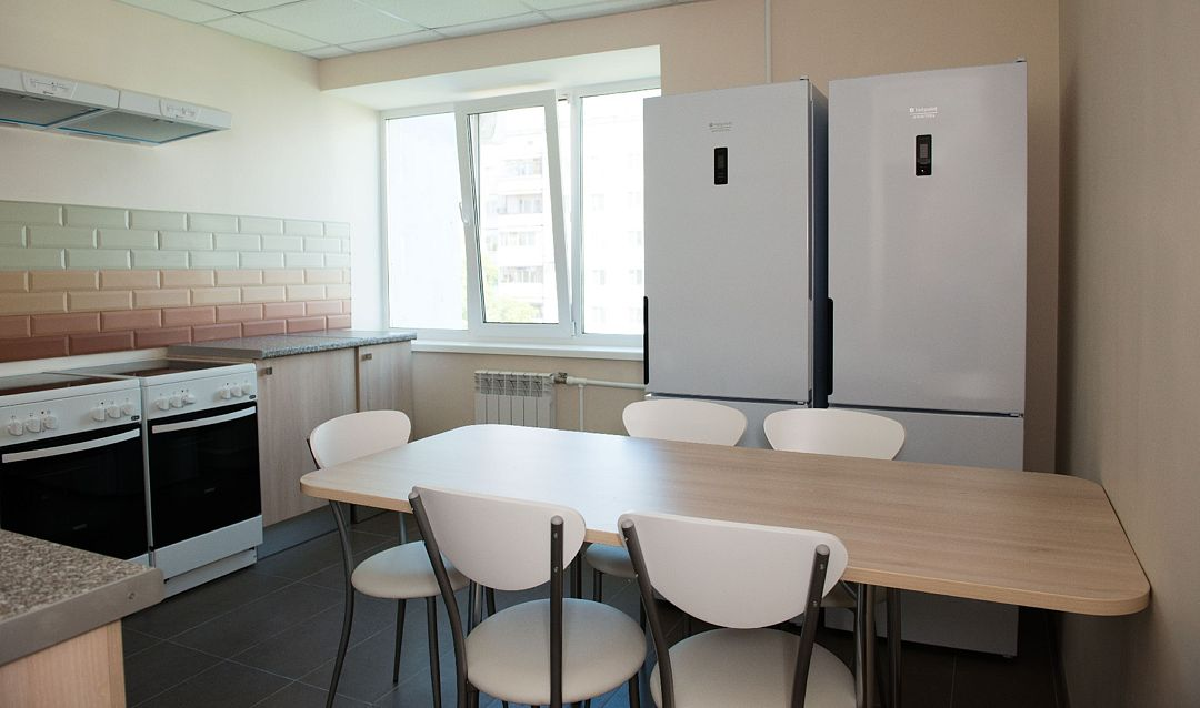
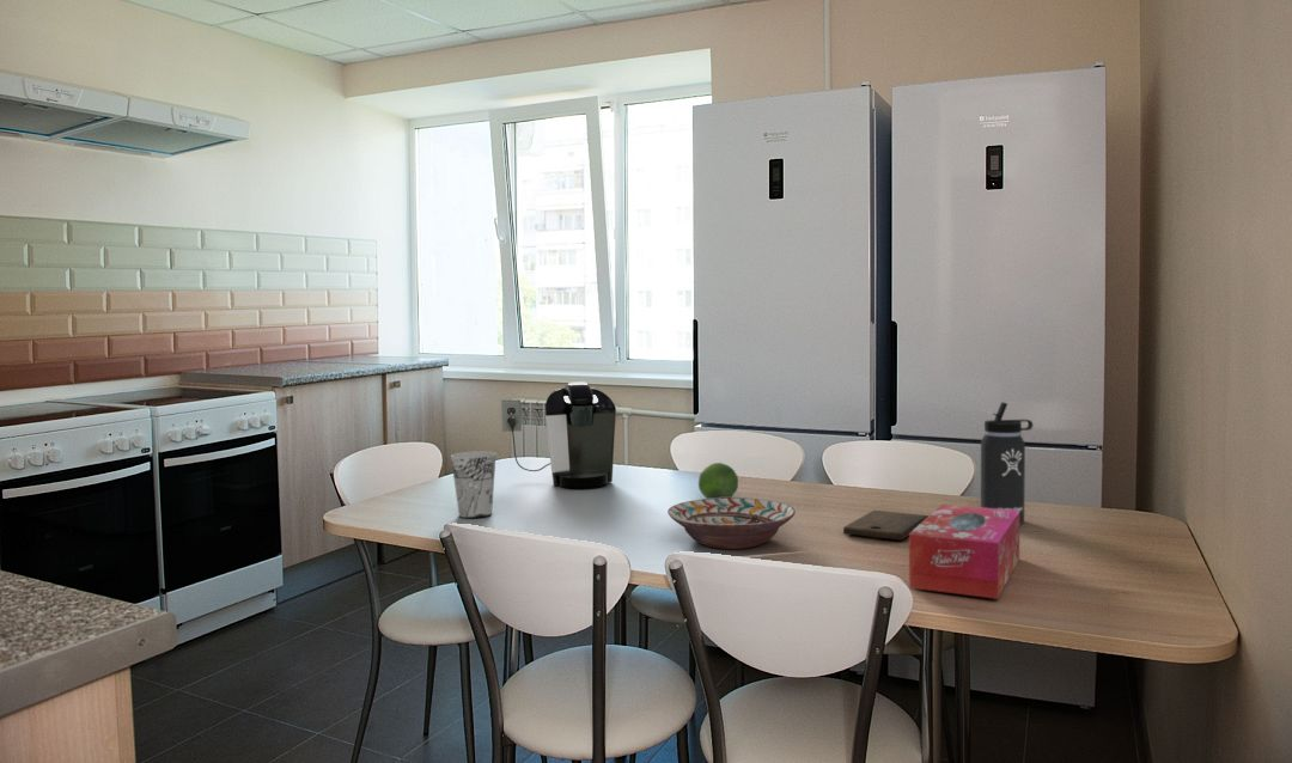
+ thermos bottle [980,401,1034,526]
+ cup [450,451,498,519]
+ coffee maker [500,382,617,489]
+ decorative bowl [666,496,797,550]
+ fruit [697,462,739,499]
+ cutting board [842,509,930,541]
+ tissue box [908,503,1020,600]
